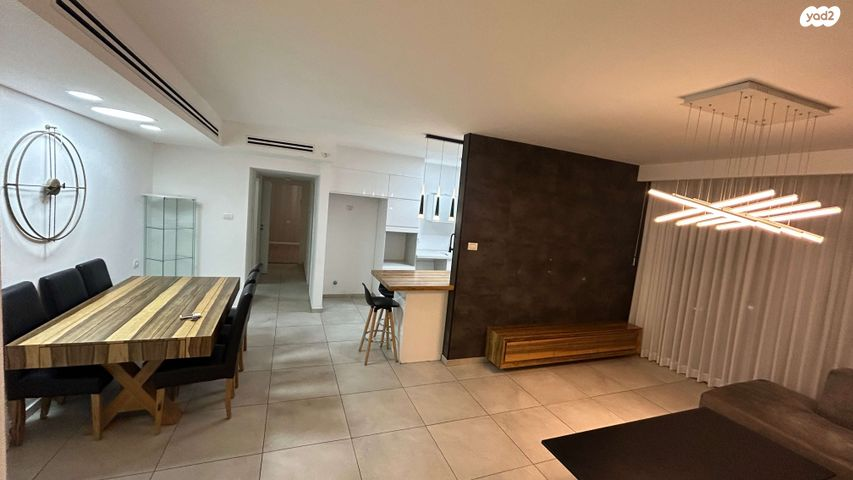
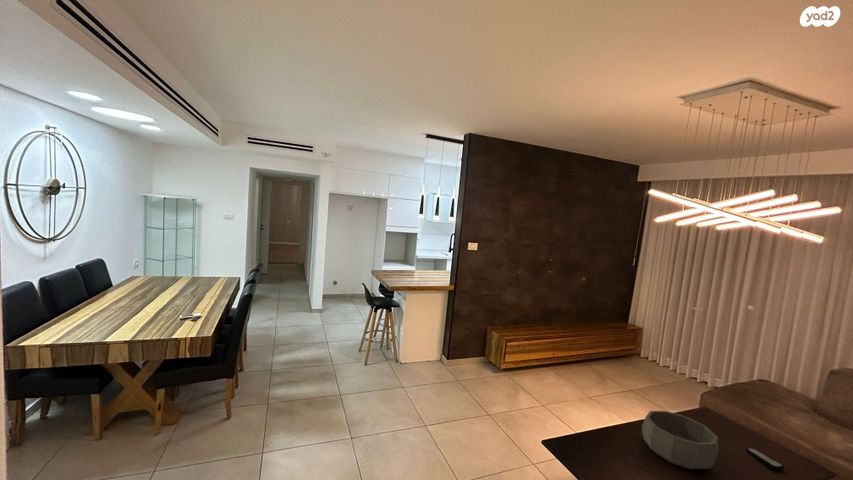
+ remote control [745,447,785,471]
+ decorative bowl [641,410,720,470]
